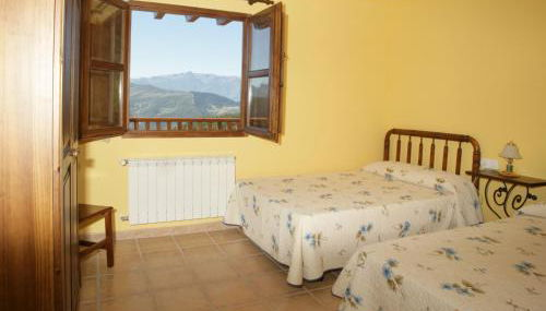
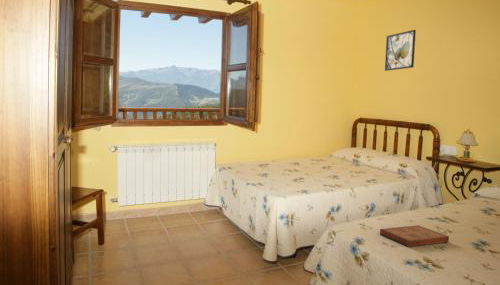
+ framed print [384,29,417,72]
+ book [379,224,450,248]
